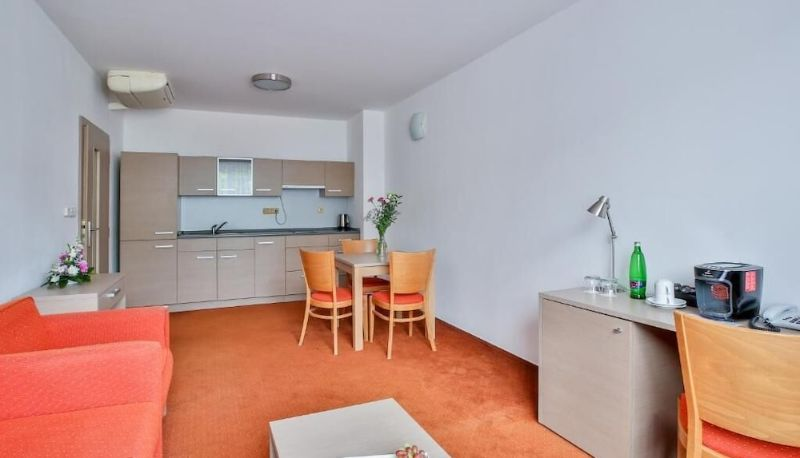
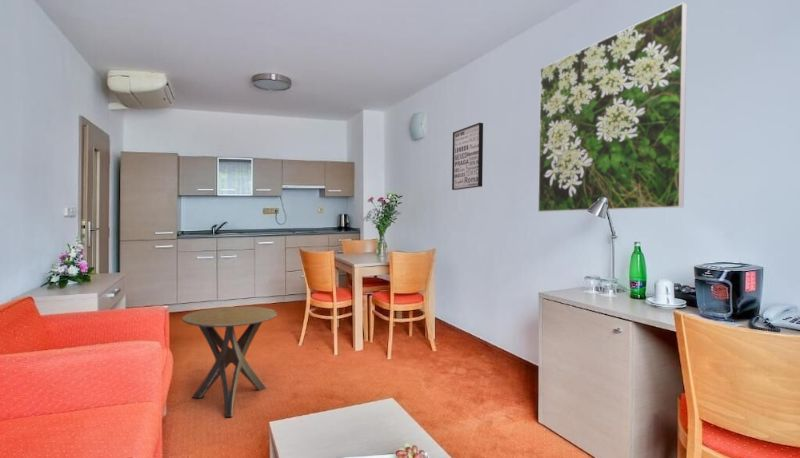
+ wall art [451,122,484,191]
+ side table [181,306,278,418]
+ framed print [537,1,688,213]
